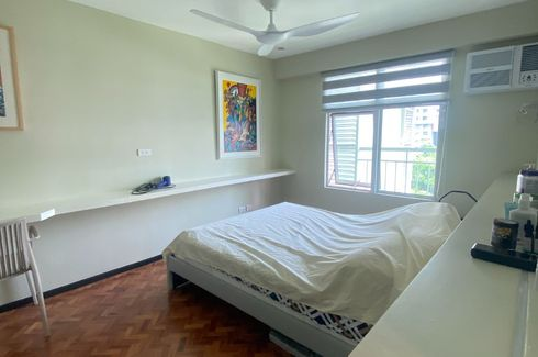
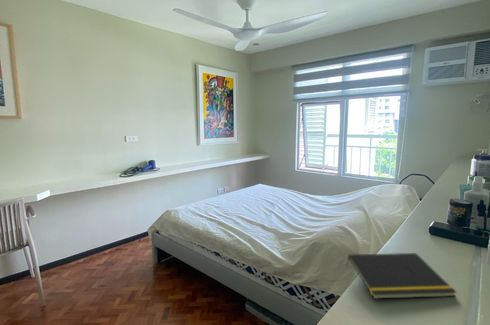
+ notepad [345,252,458,300]
